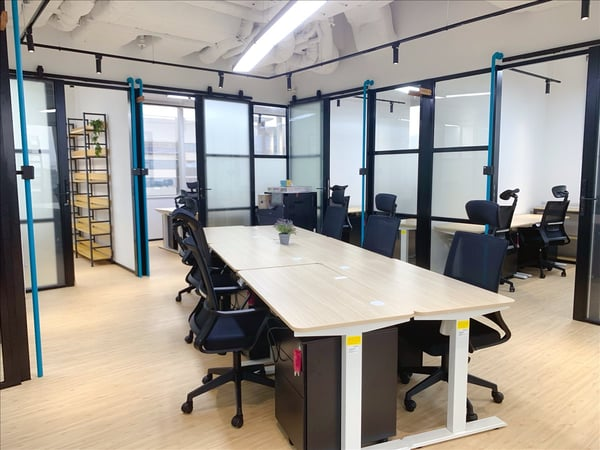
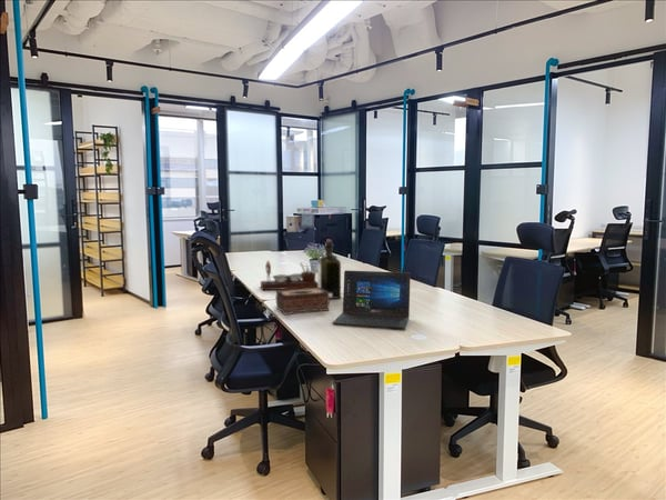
+ laptop [332,269,412,329]
+ tissue box [275,288,331,316]
+ desk organizer [260,260,317,291]
+ liquor [316,239,342,300]
